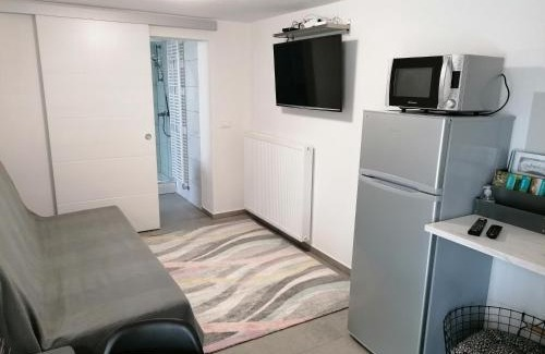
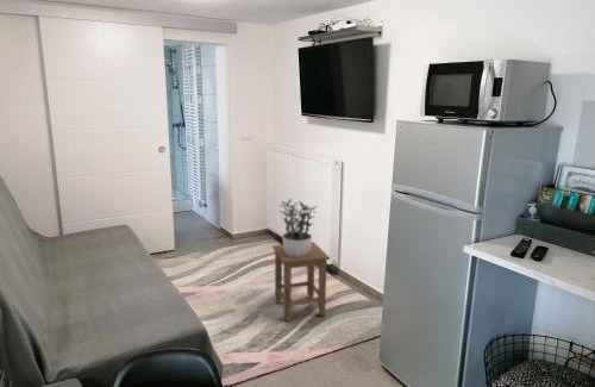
+ stool [271,241,331,323]
+ potted plant [278,198,319,257]
